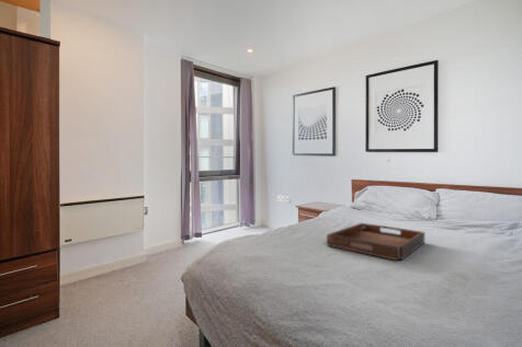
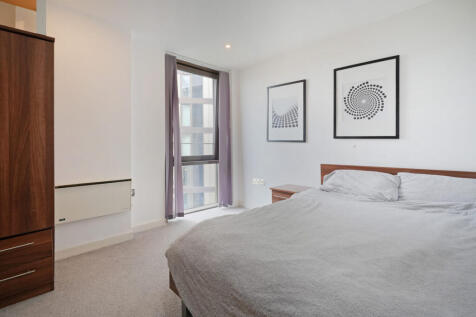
- serving tray [326,222,425,262]
